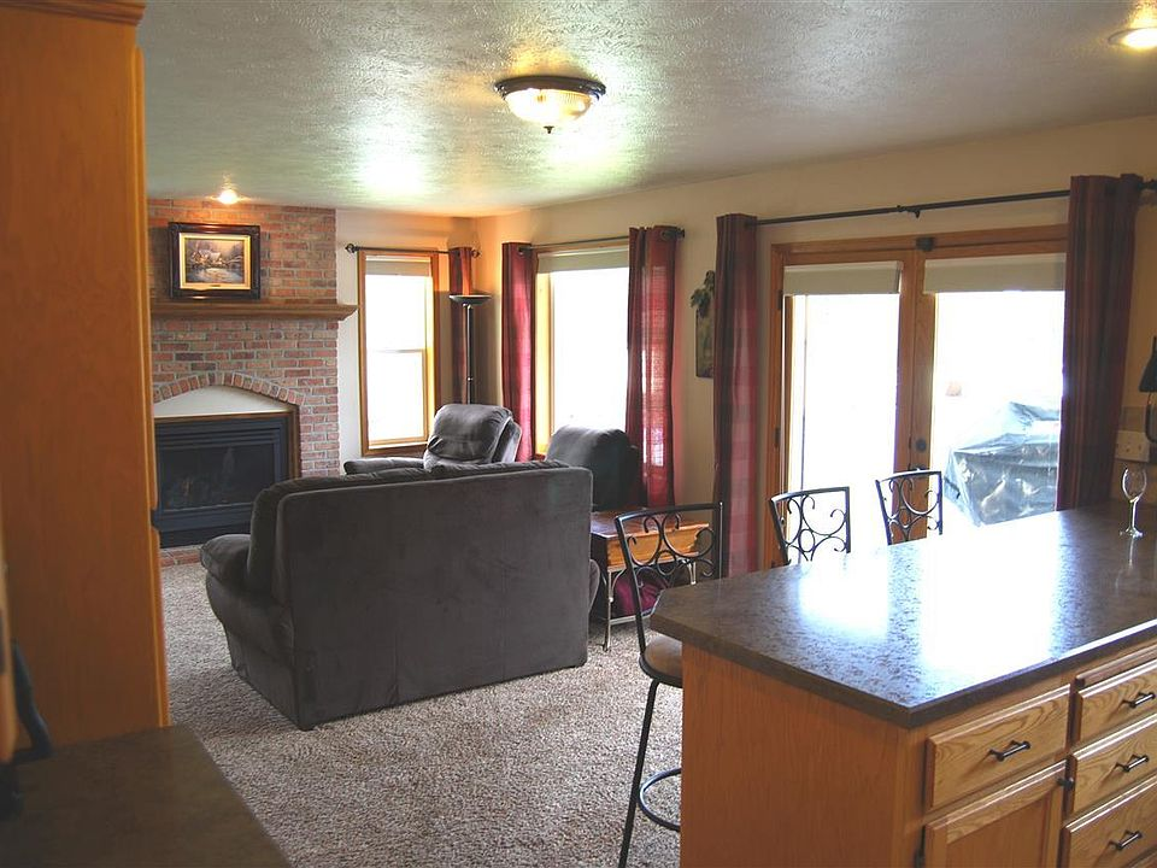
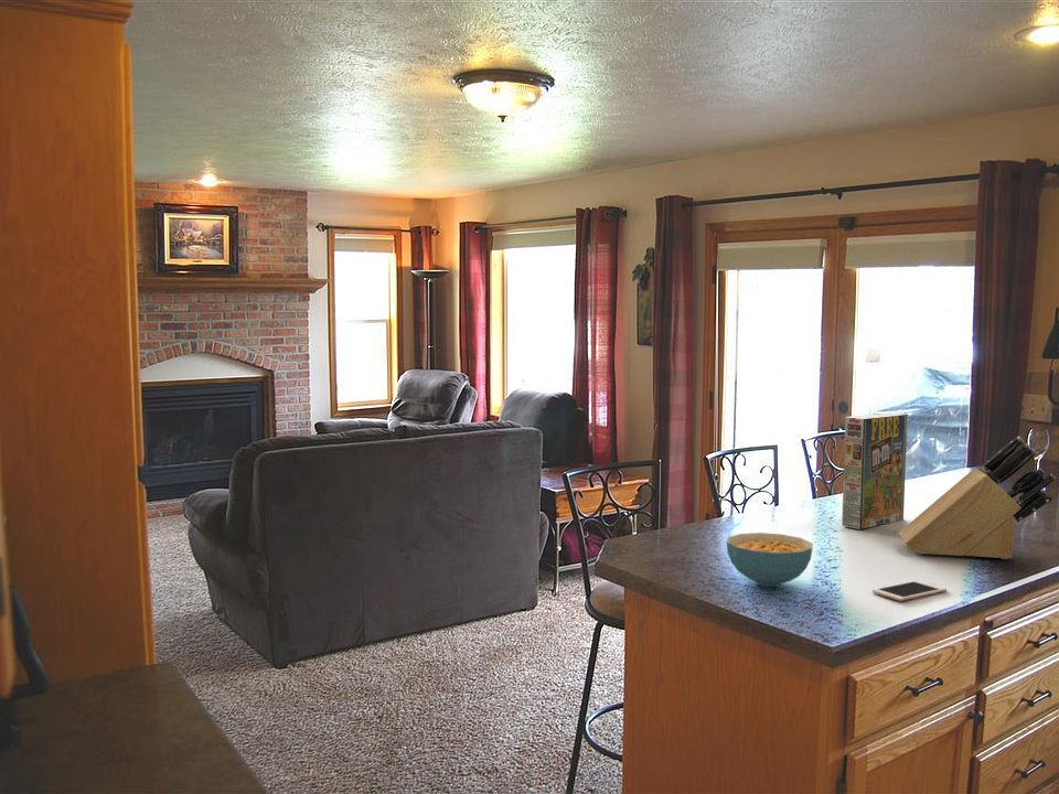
+ cell phone [871,579,948,602]
+ knife block [897,436,1057,560]
+ cereal bowl [725,532,814,588]
+ cereal box [841,411,909,530]
